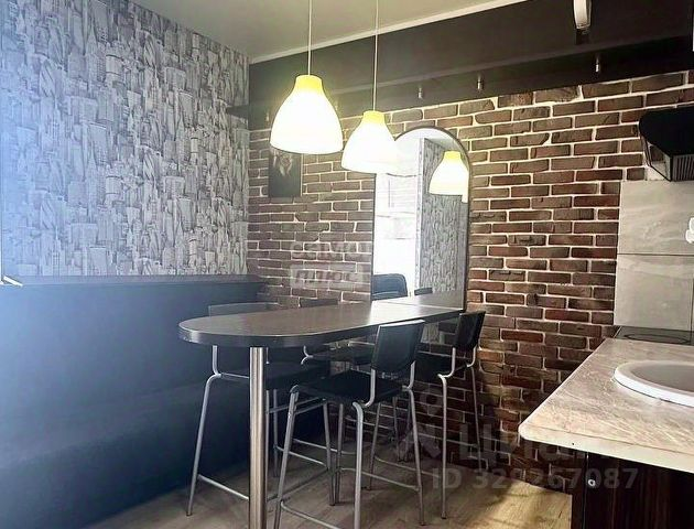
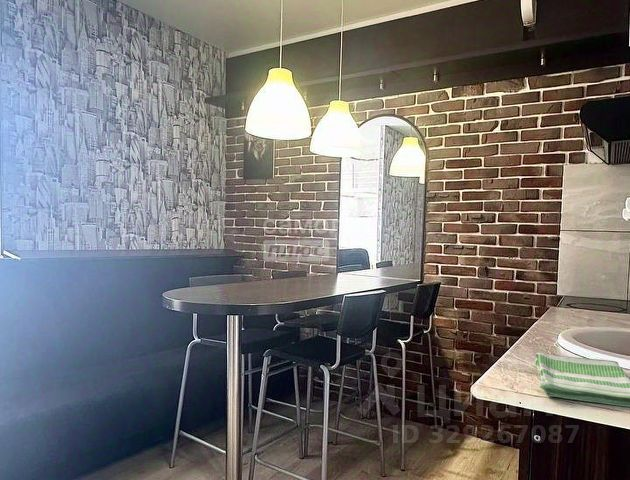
+ dish towel [534,352,630,408]
